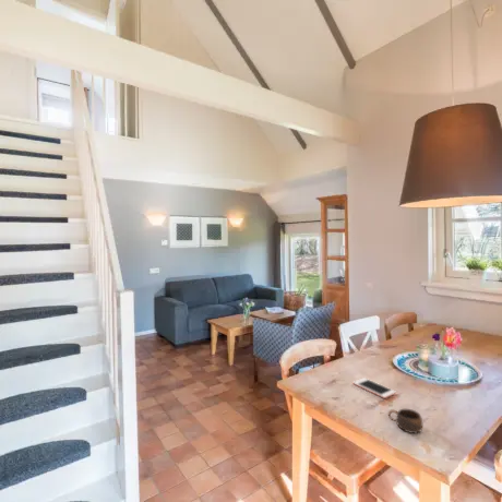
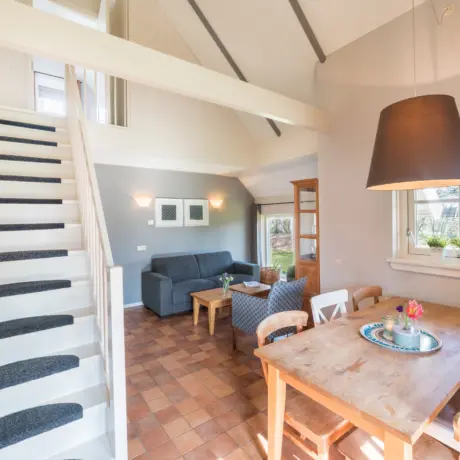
- cell phone [352,376,397,399]
- cup [387,408,423,434]
